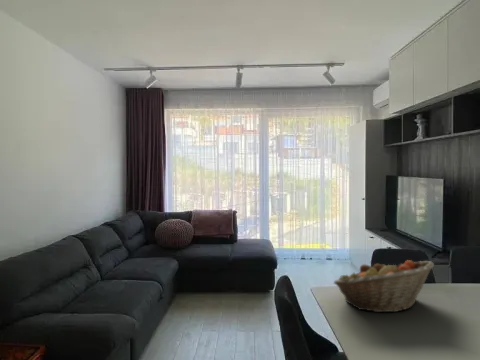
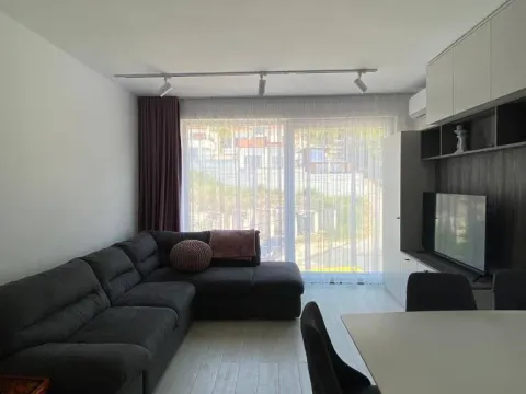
- fruit basket [333,259,435,313]
